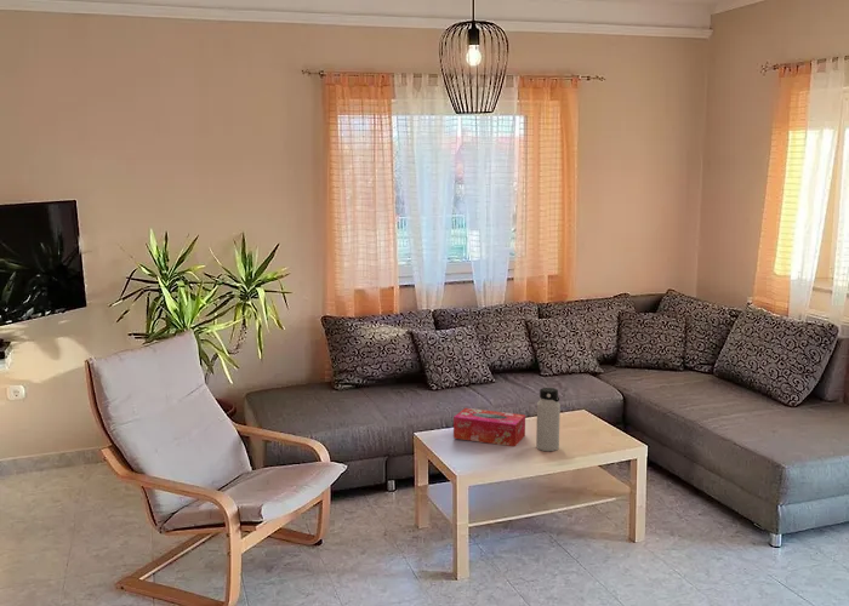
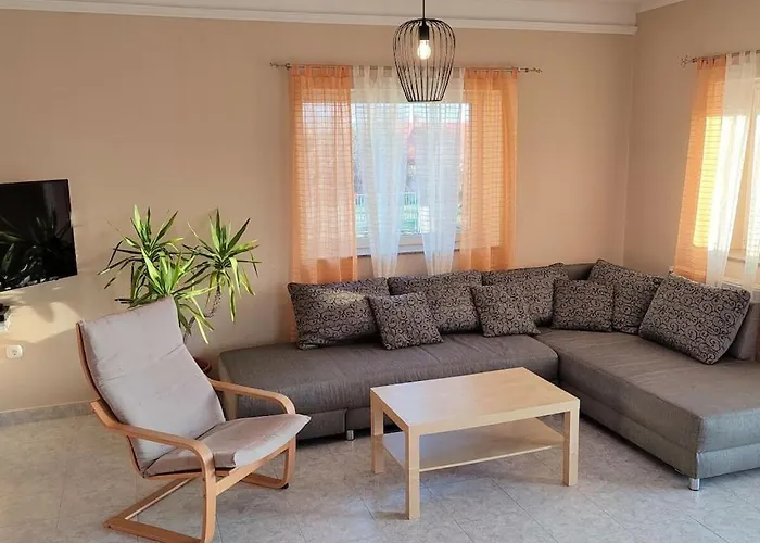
- tissue box [452,407,526,447]
- water bottle [535,387,562,452]
